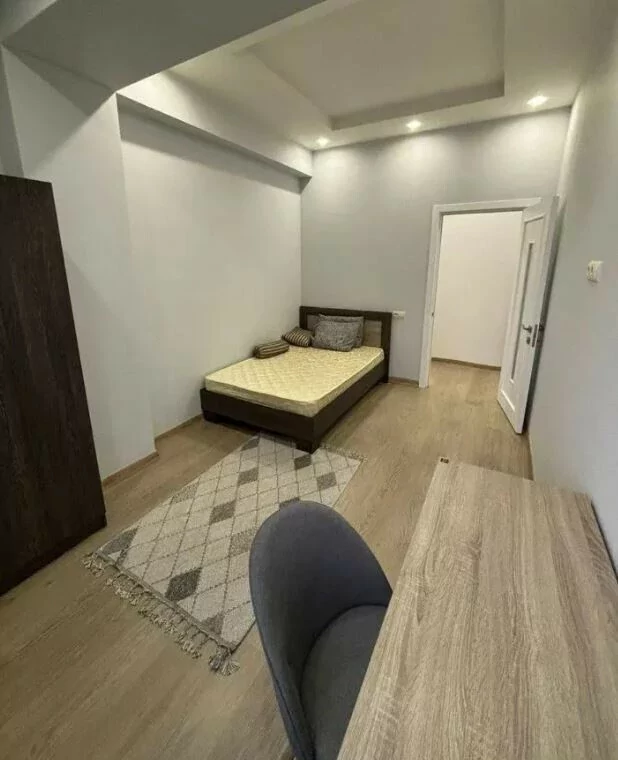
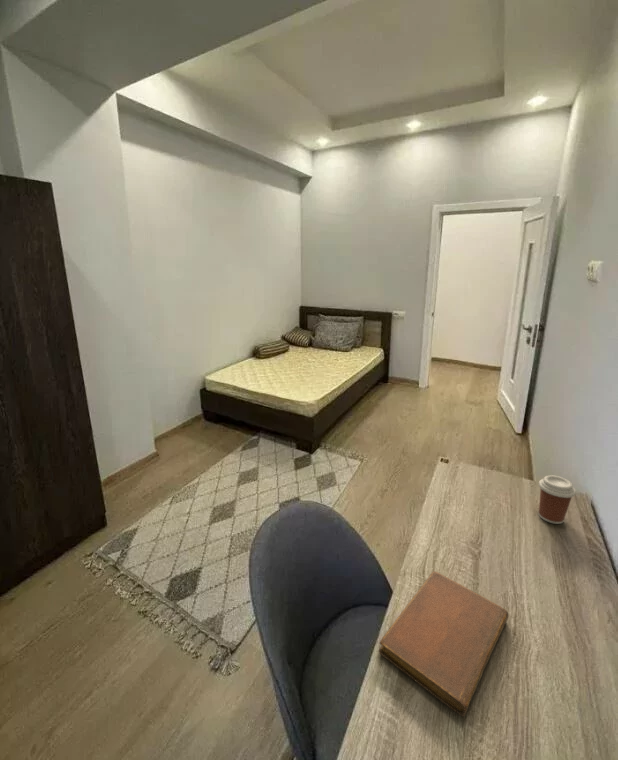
+ coffee cup [537,474,577,525]
+ notebook [378,570,509,718]
